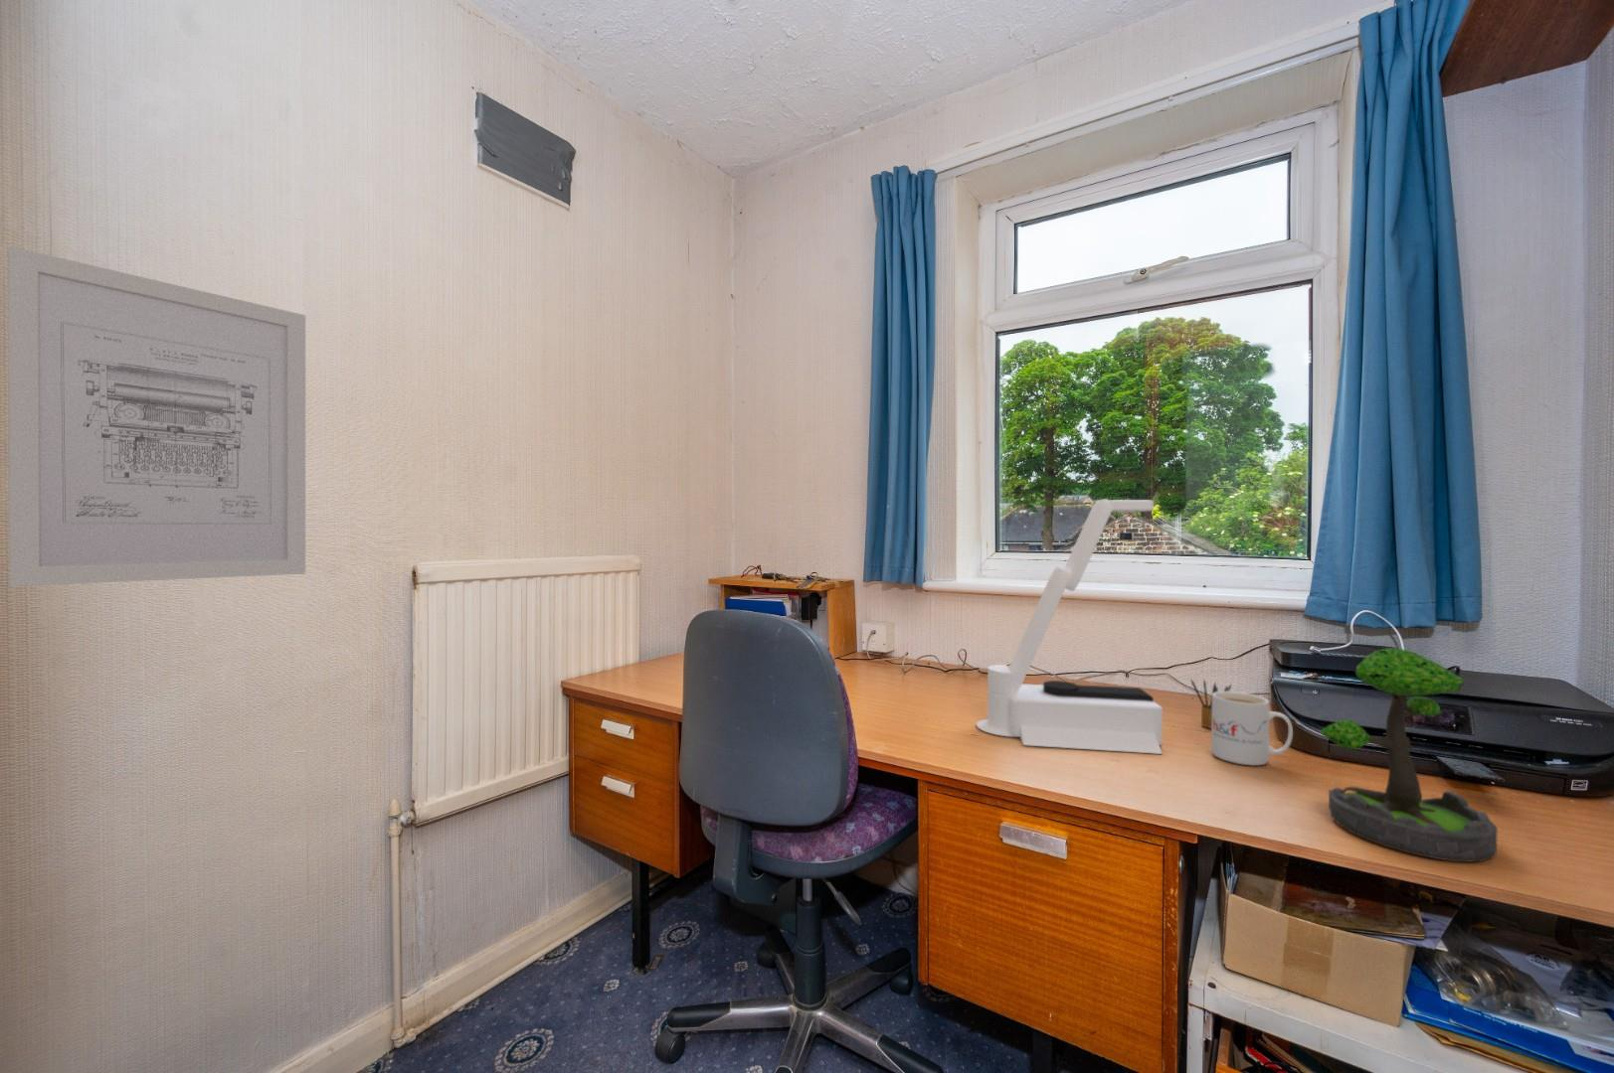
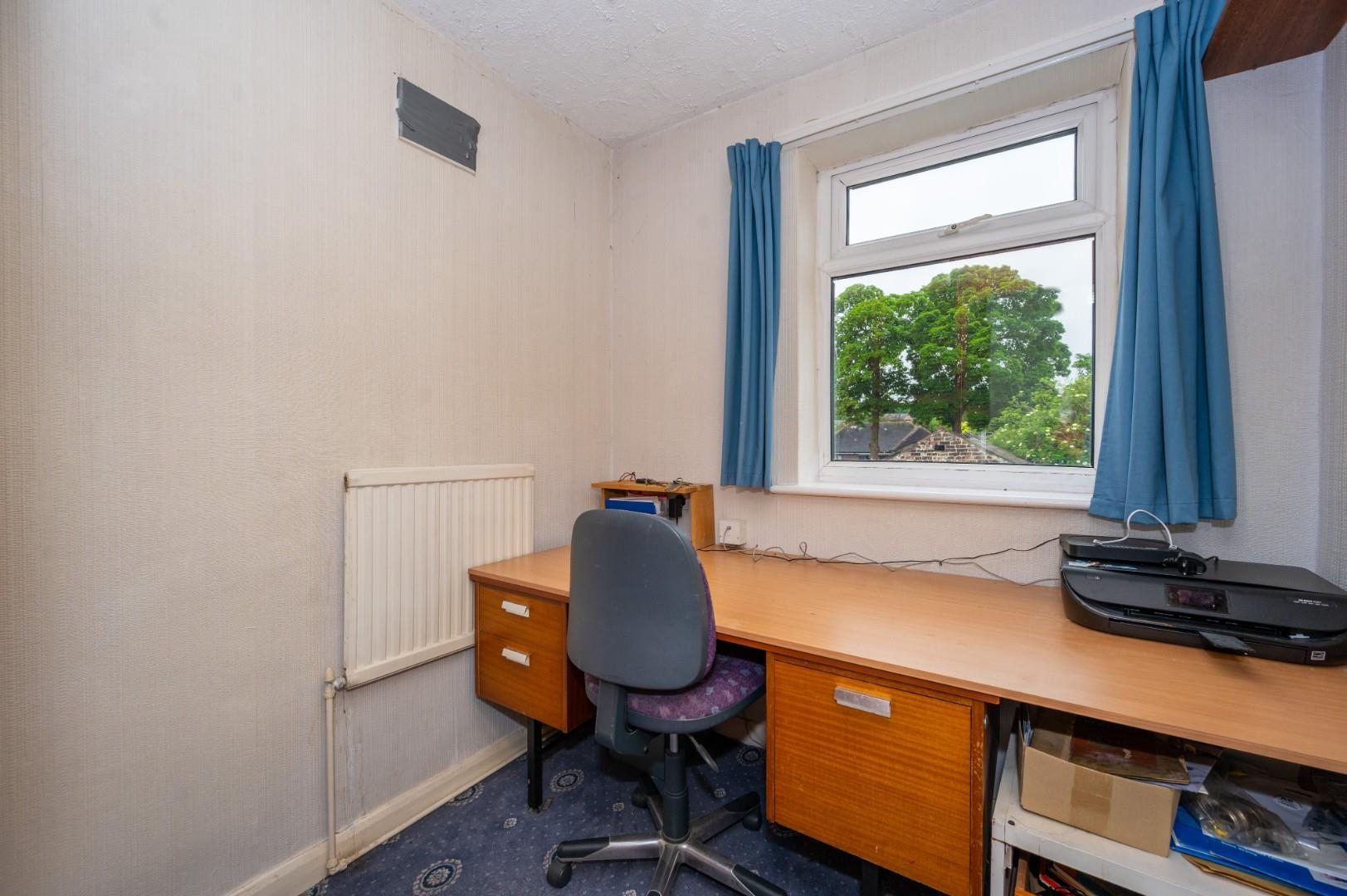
- plant [1319,648,1499,862]
- desk lamp [975,498,1163,756]
- mug [1210,691,1294,766]
- wall art [7,245,307,587]
- pencil box [1190,678,1232,729]
